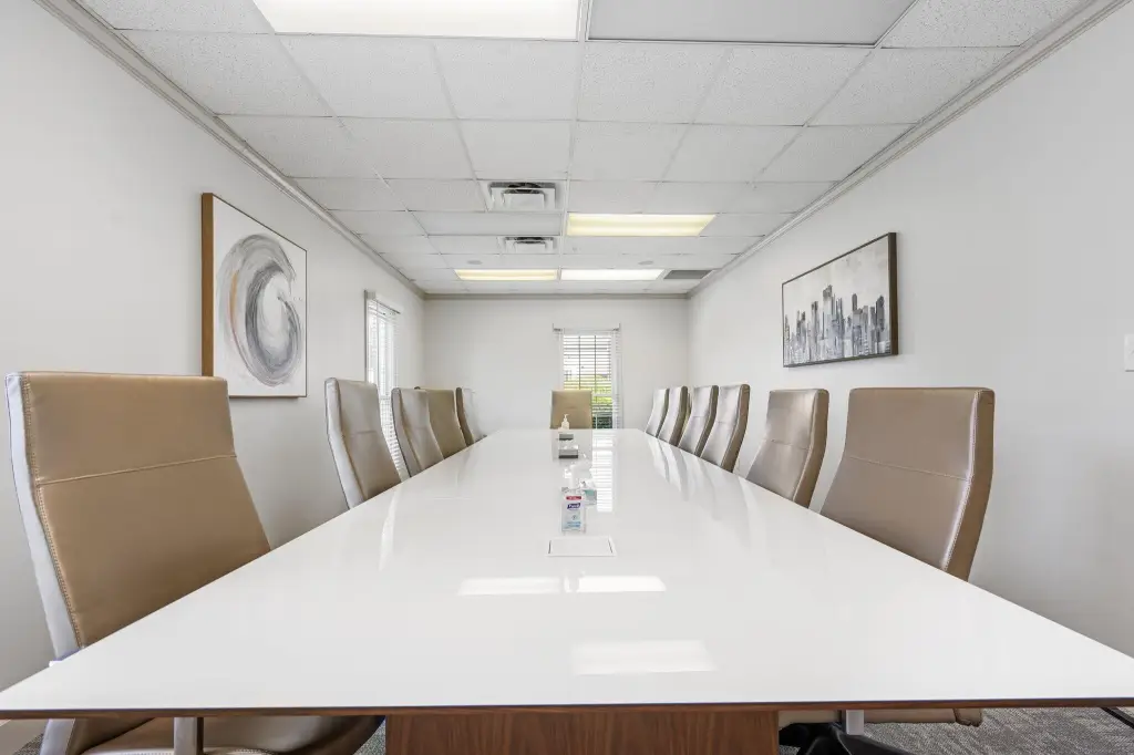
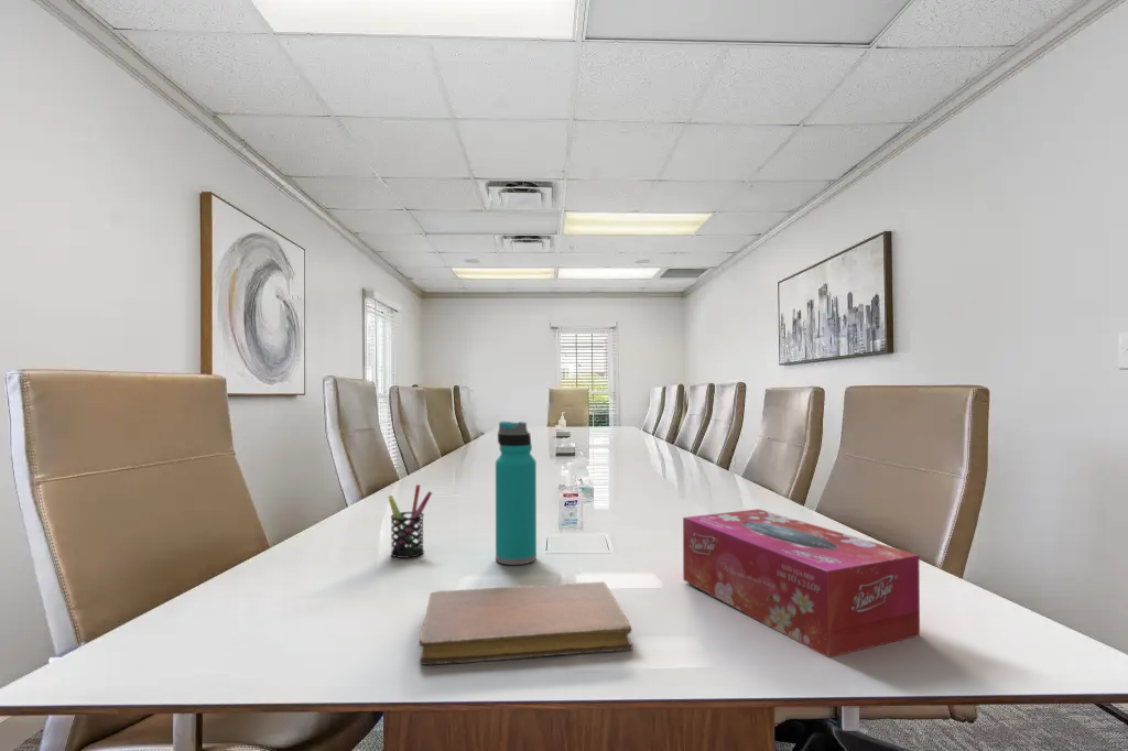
+ notebook [419,580,634,666]
+ pen holder [388,483,433,559]
+ tissue box [682,508,921,659]
+ water bottle [495,421,538,566]
